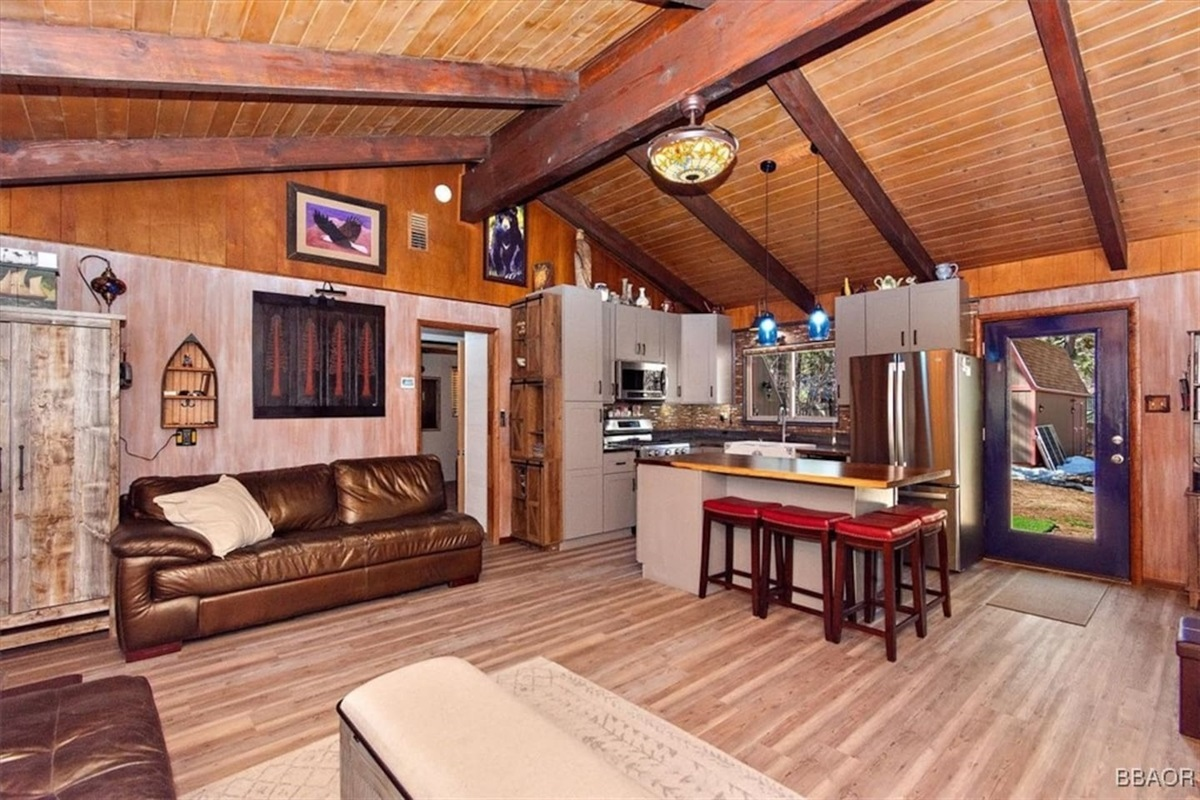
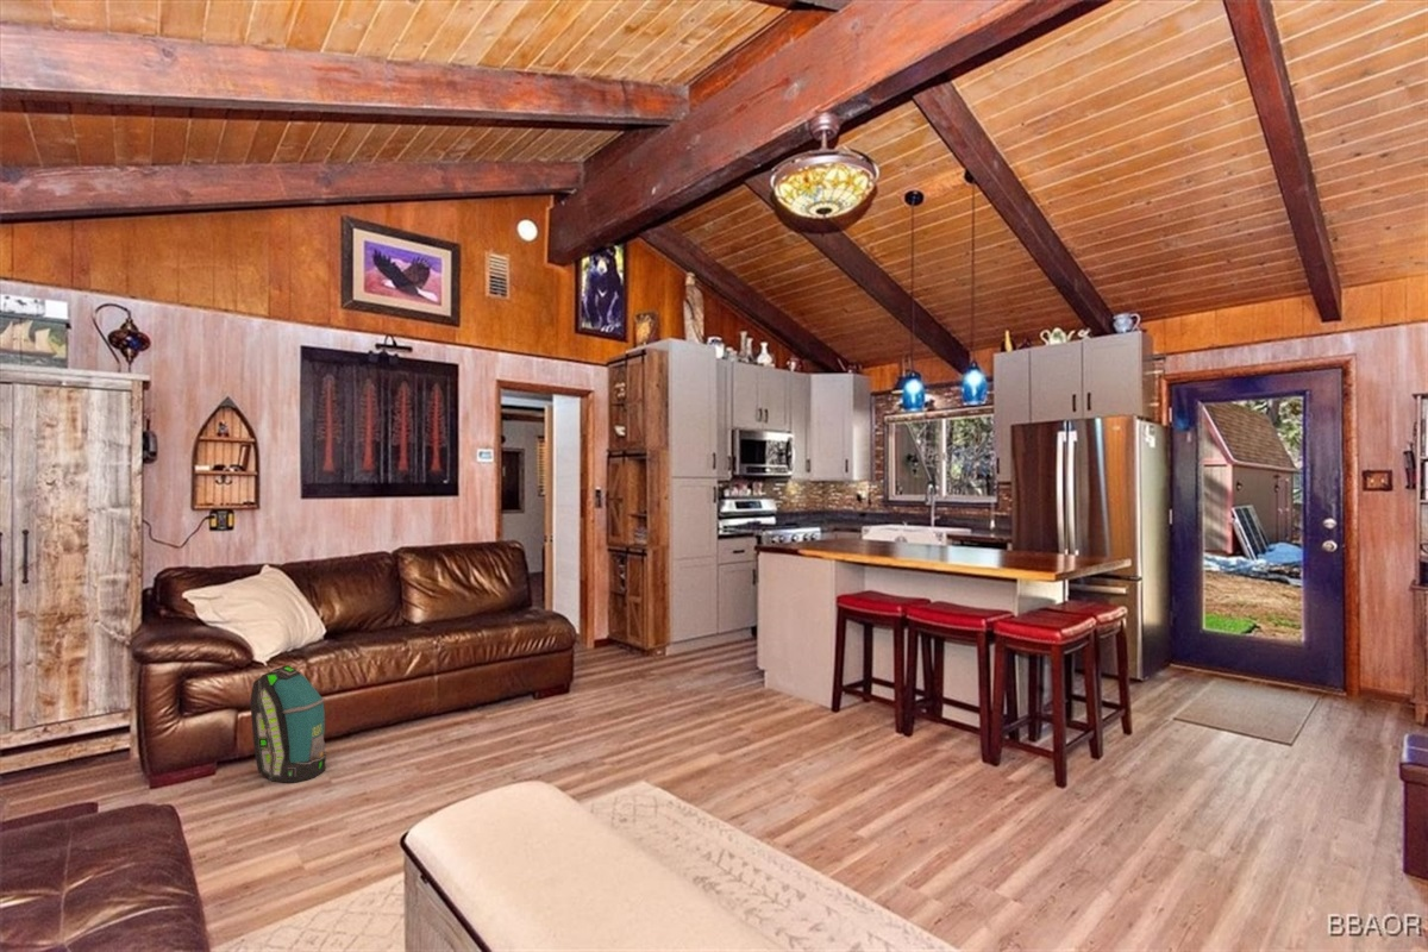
+ backpack [249,664,327,784]
